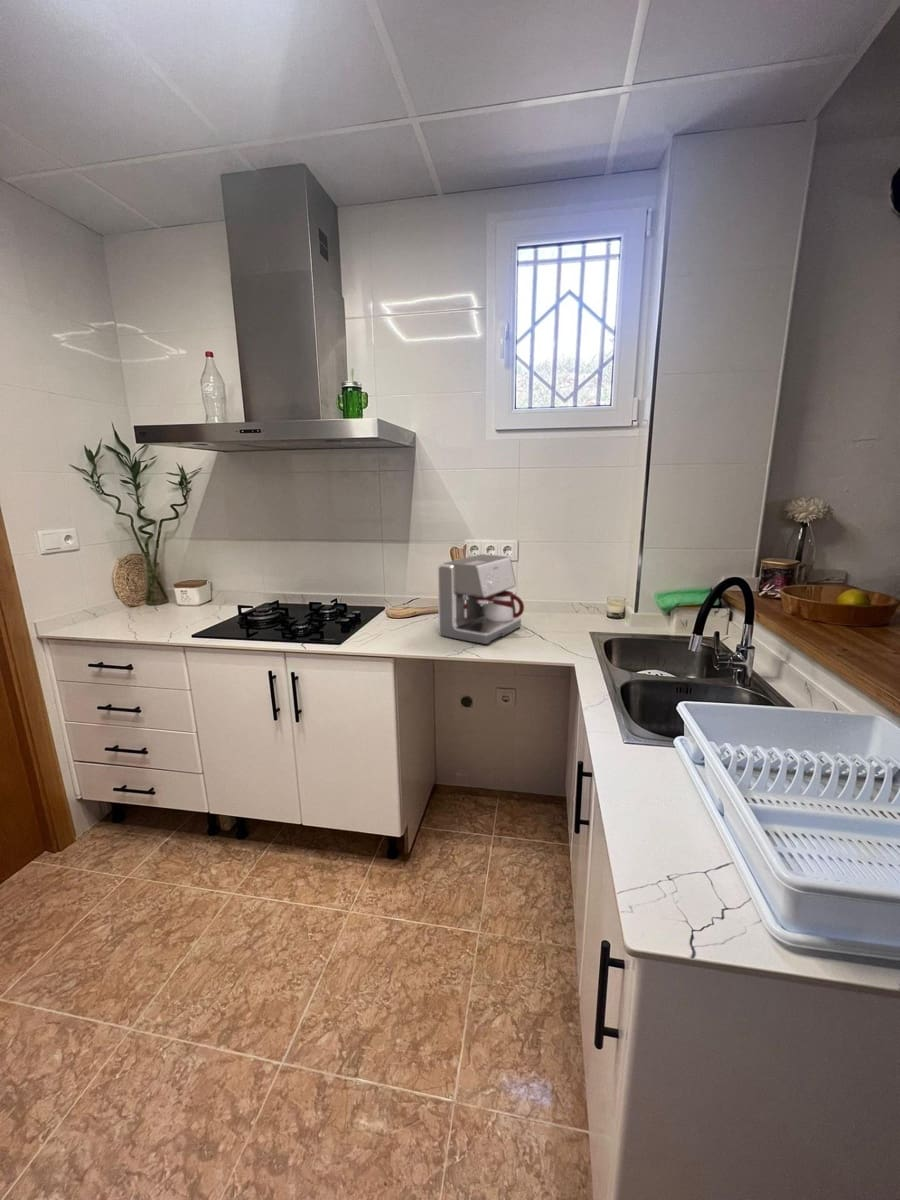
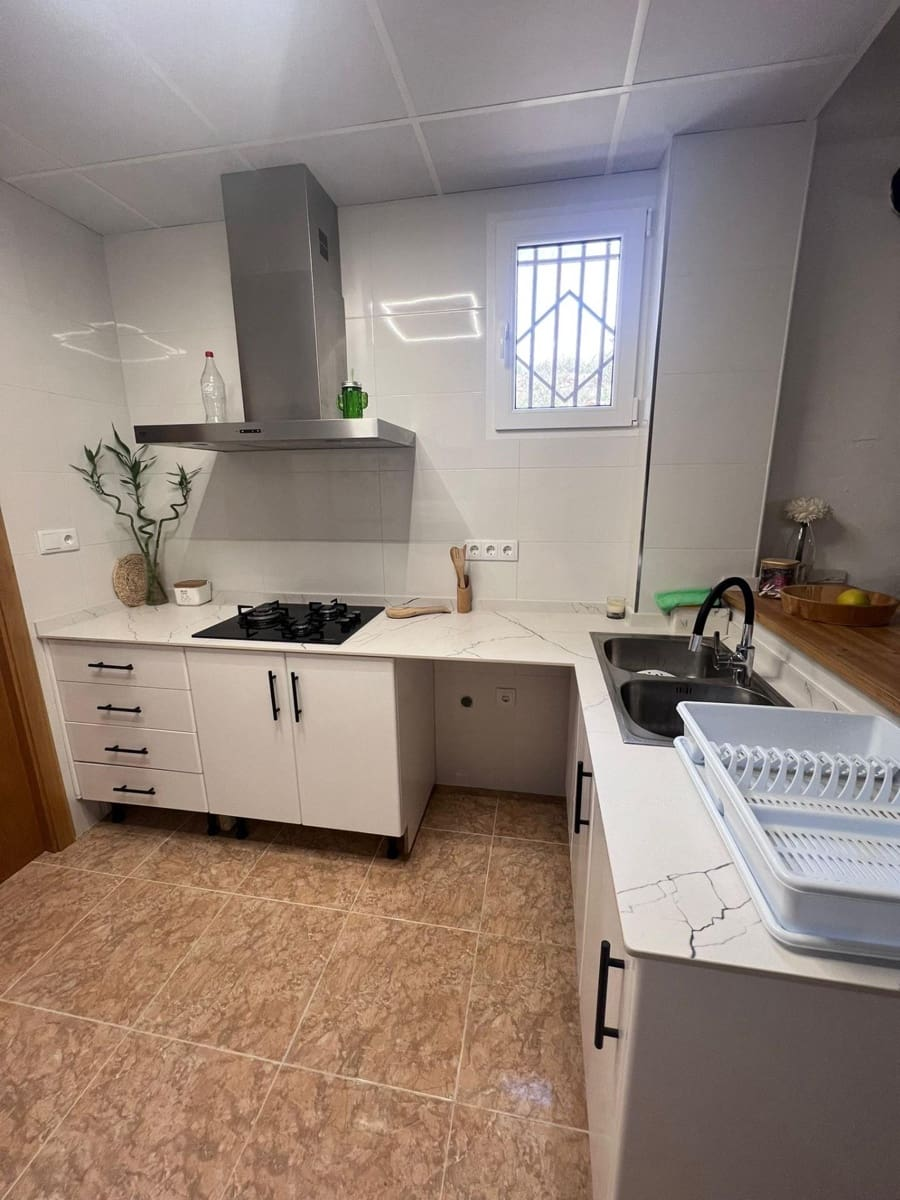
- coffee maker [437,553,525,645]
